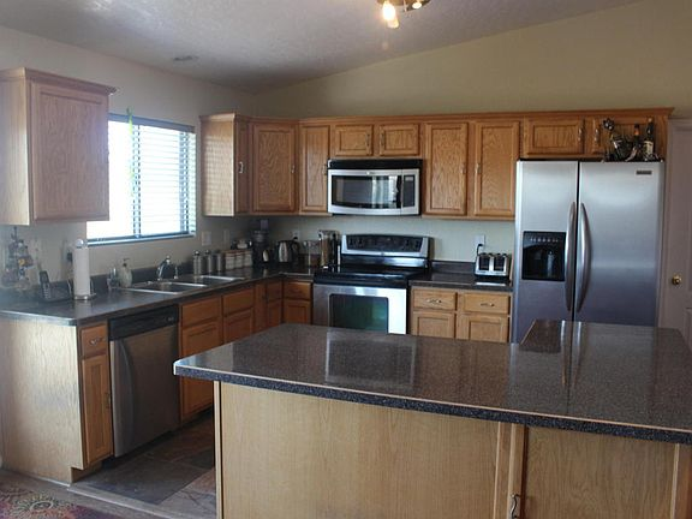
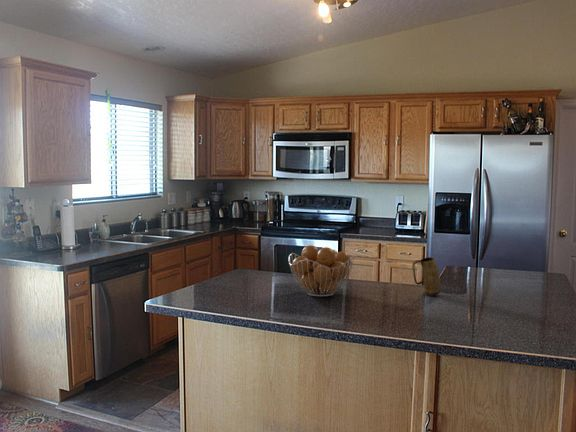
+ fruit basket [288,244,355,298]
+ mug [411,256,441,297]
